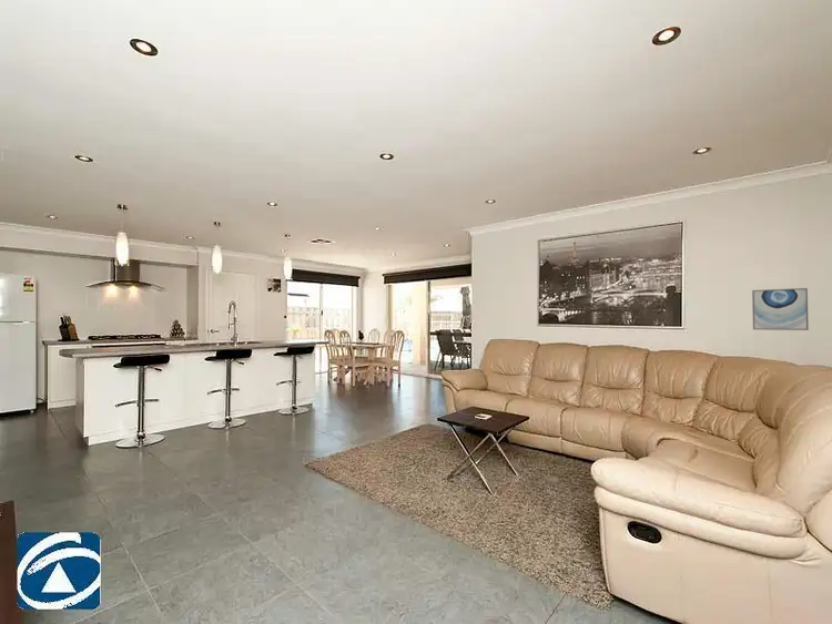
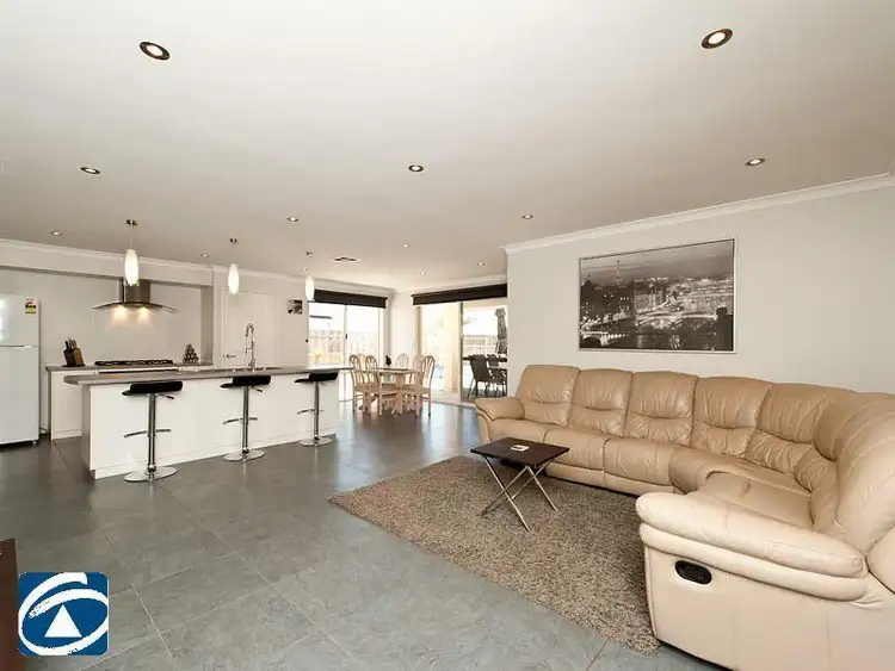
- wall art [751,287,810,331]
